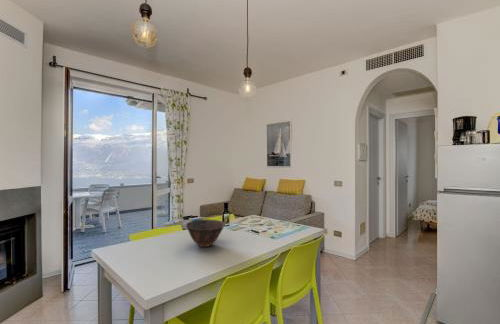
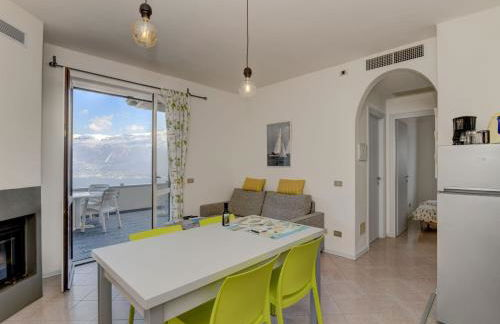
- bowl [185,218,225,248]
